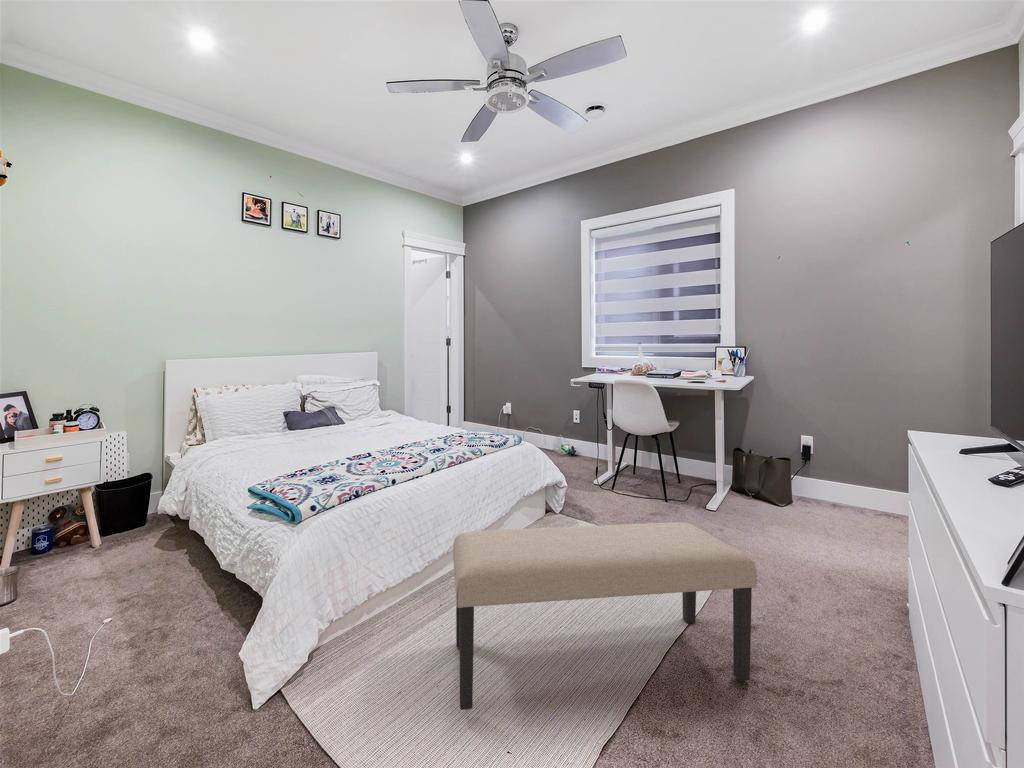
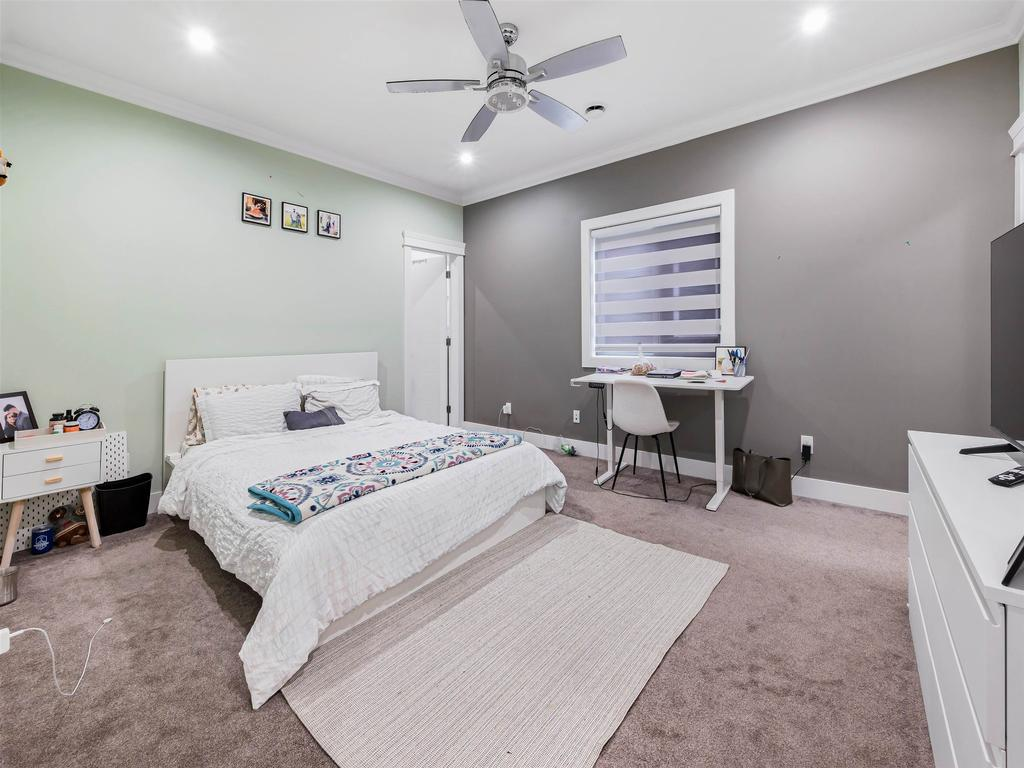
- bench [452,521,758,711]
